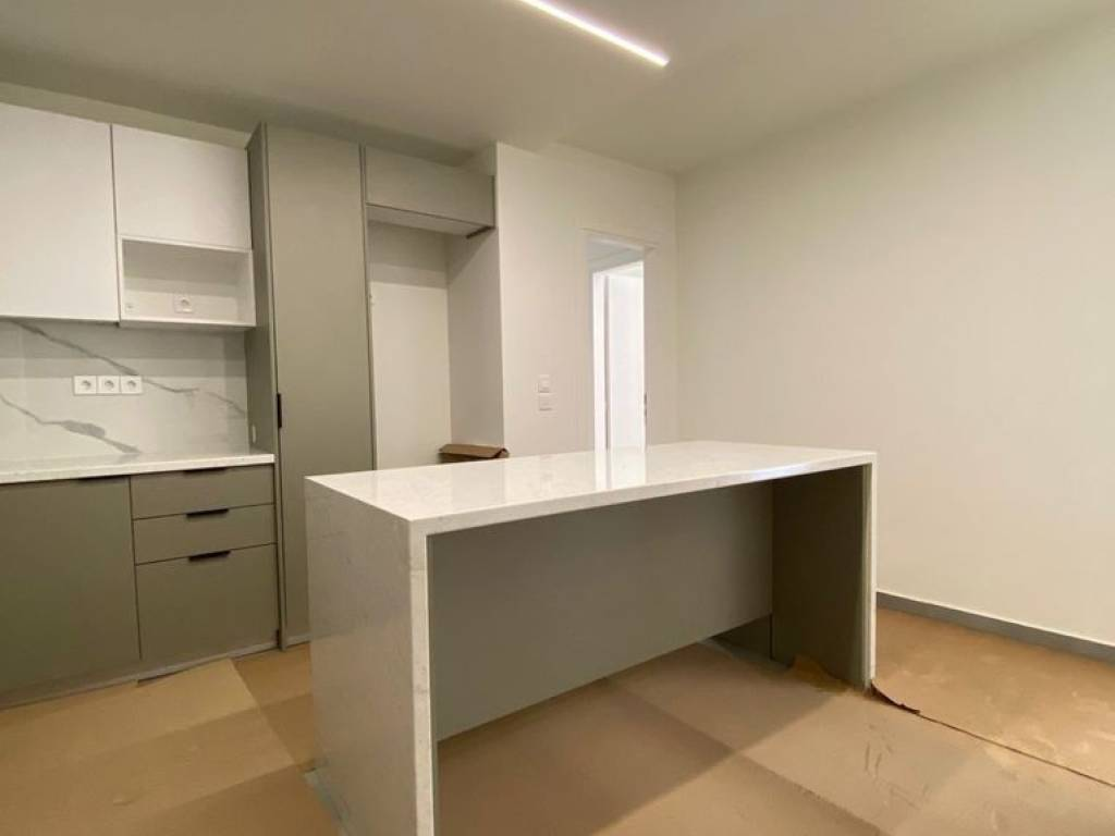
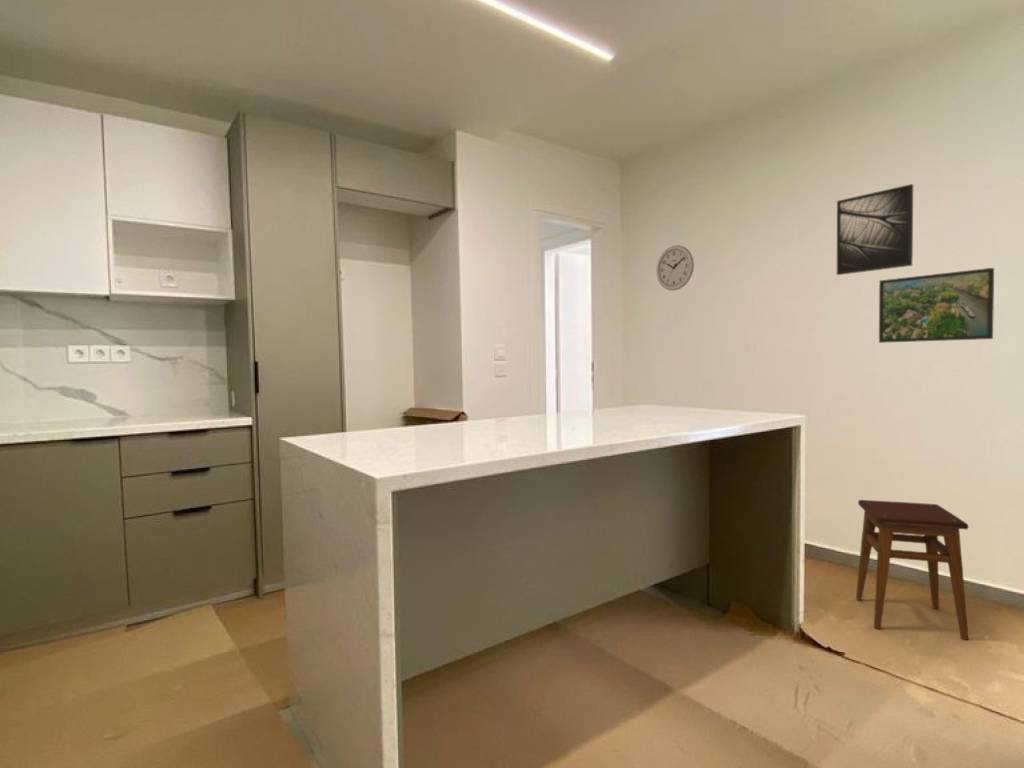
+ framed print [878,267,995,344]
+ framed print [836,183,914,276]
+ wall clock [655,244,695,291]
+ stool [855,499,969,641]
